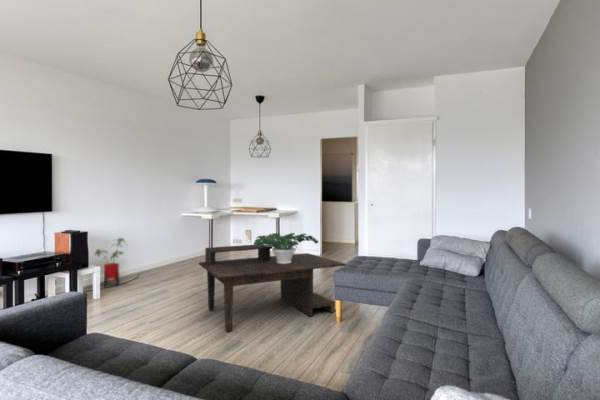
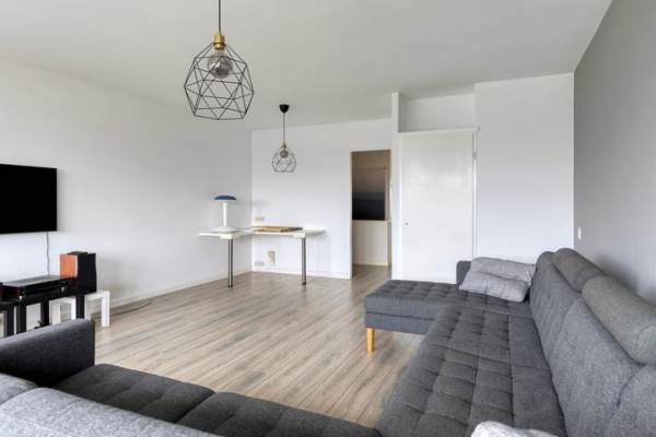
- coffee table [198,244,347,332]
- potted plant [253,232,319,264]
- house plant [93,237,127,288]
